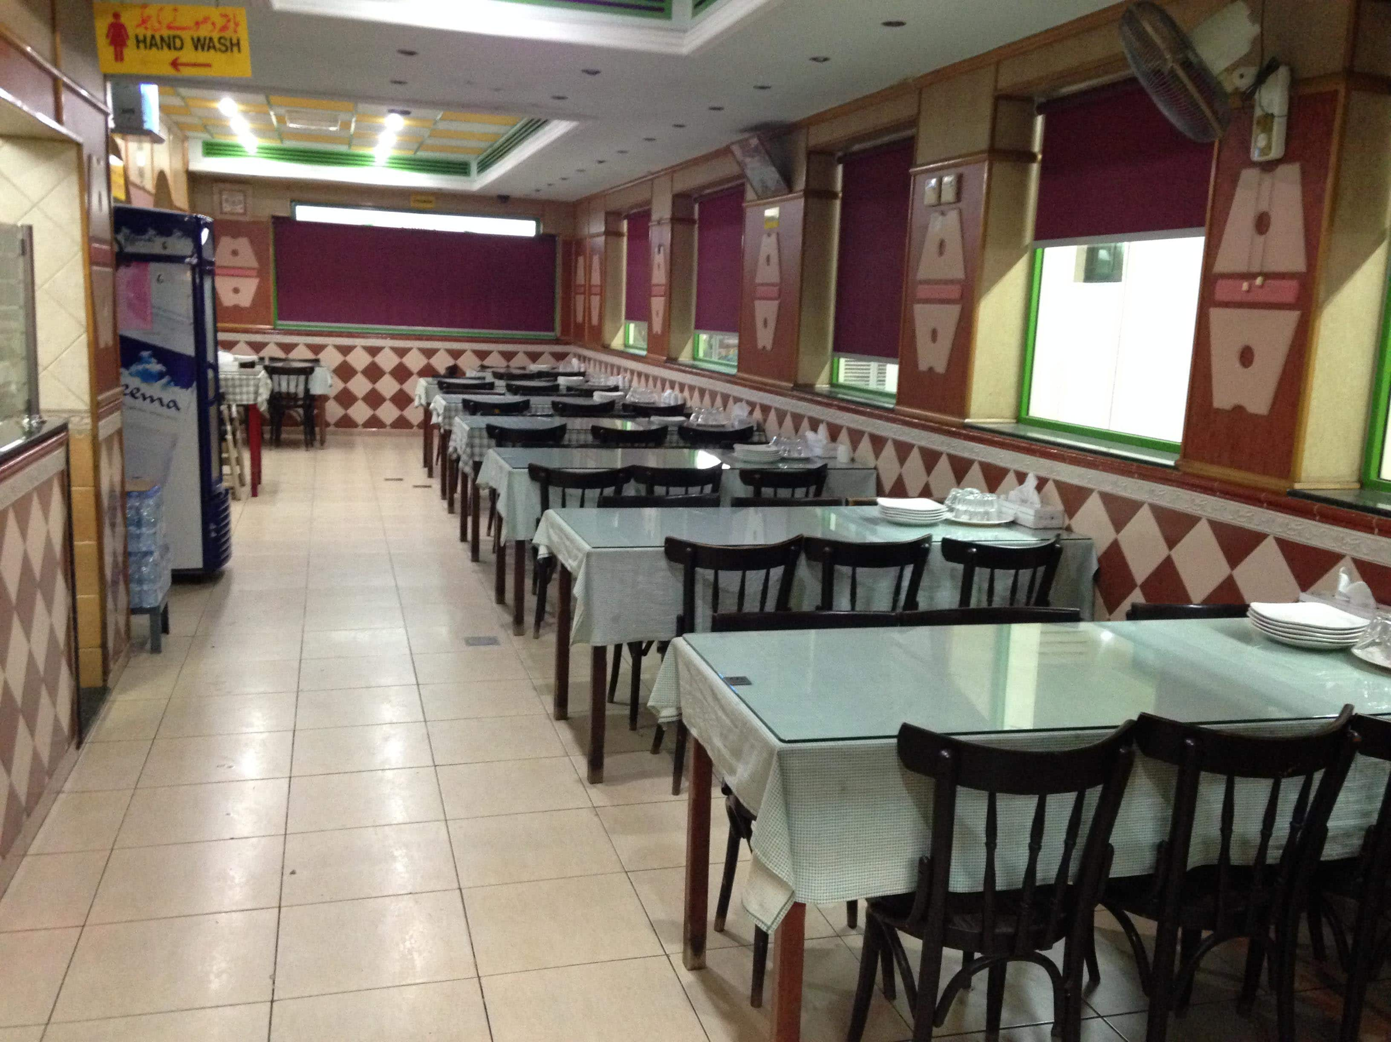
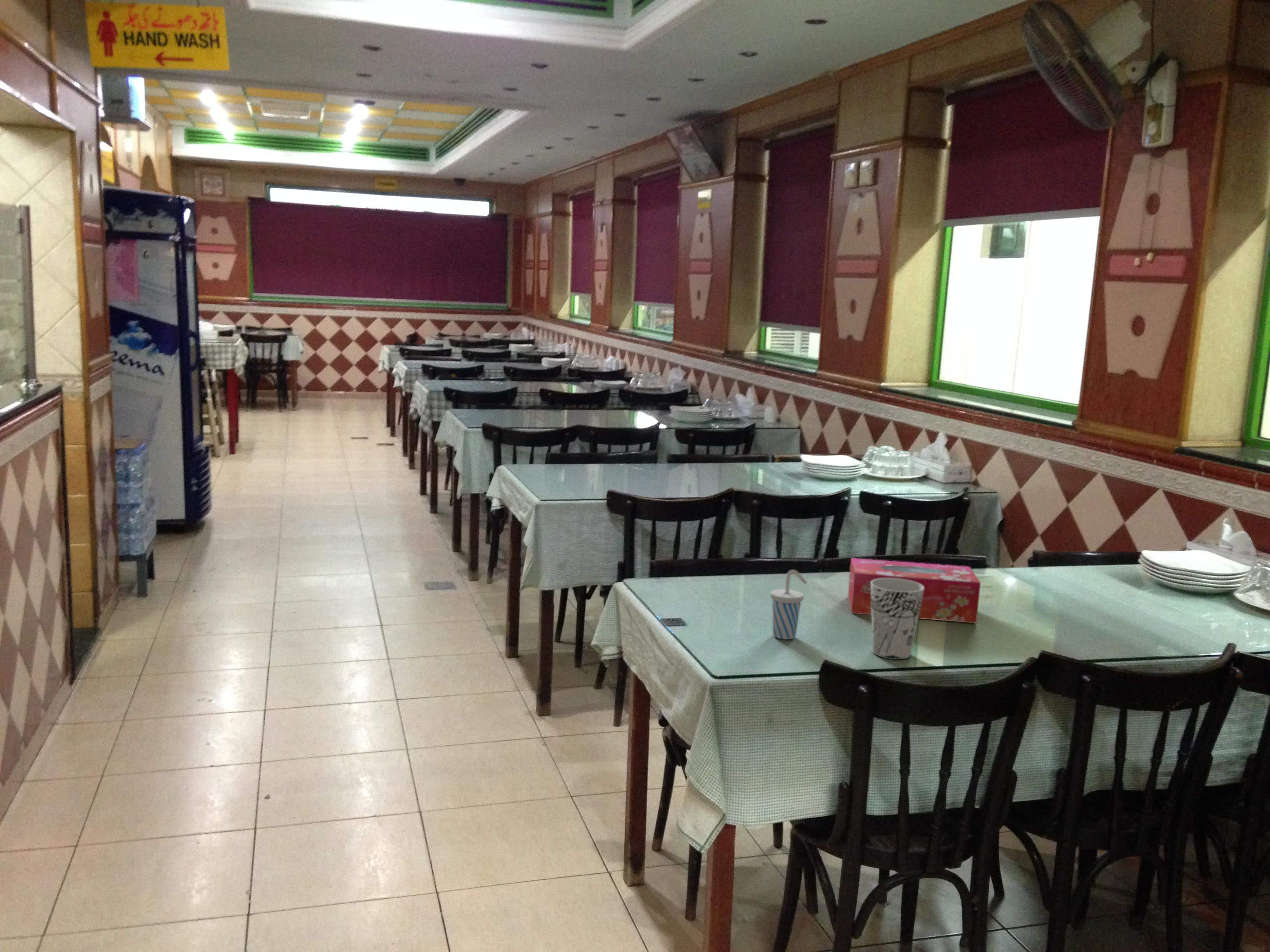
+ cup [770,570,807,639]
+ tissue box [847,558,981,624]
+ cup [871,578,924,660]
